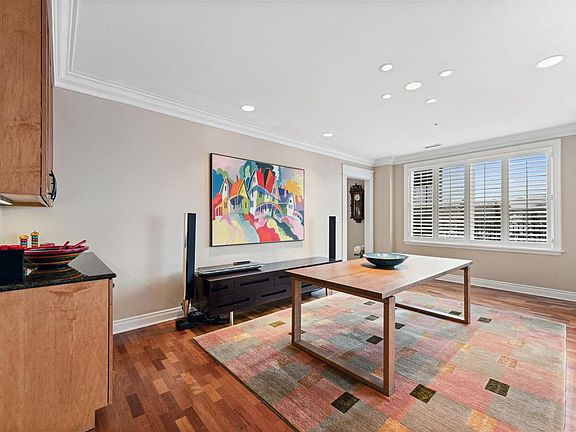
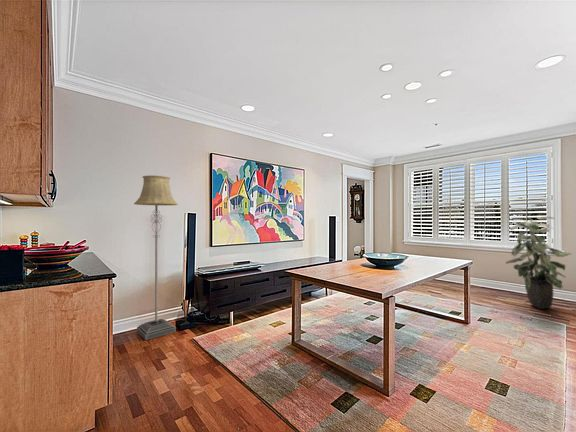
+ indoor plant [504,216,572,310]
+ floor lamp [133,174,179,341]
